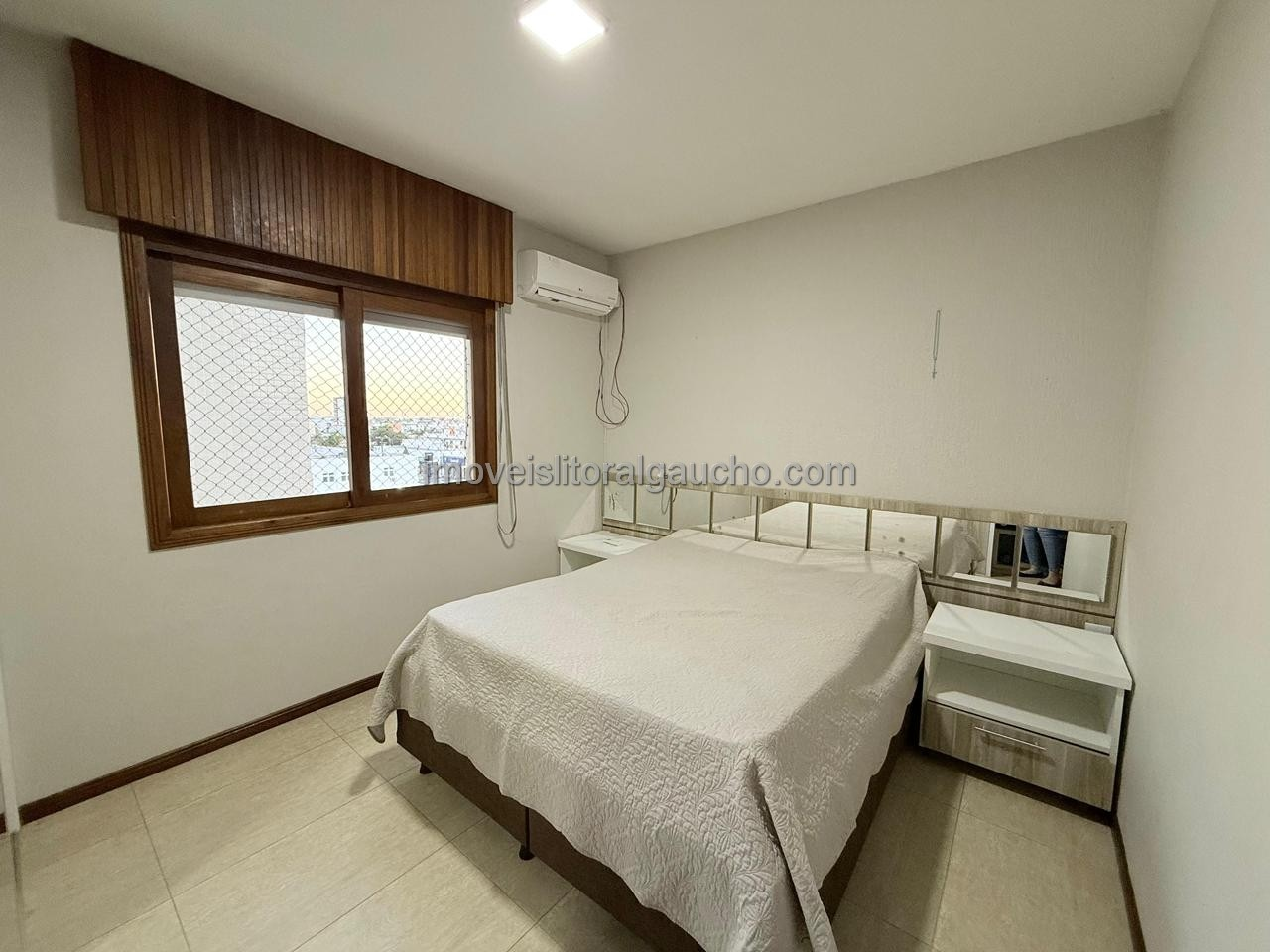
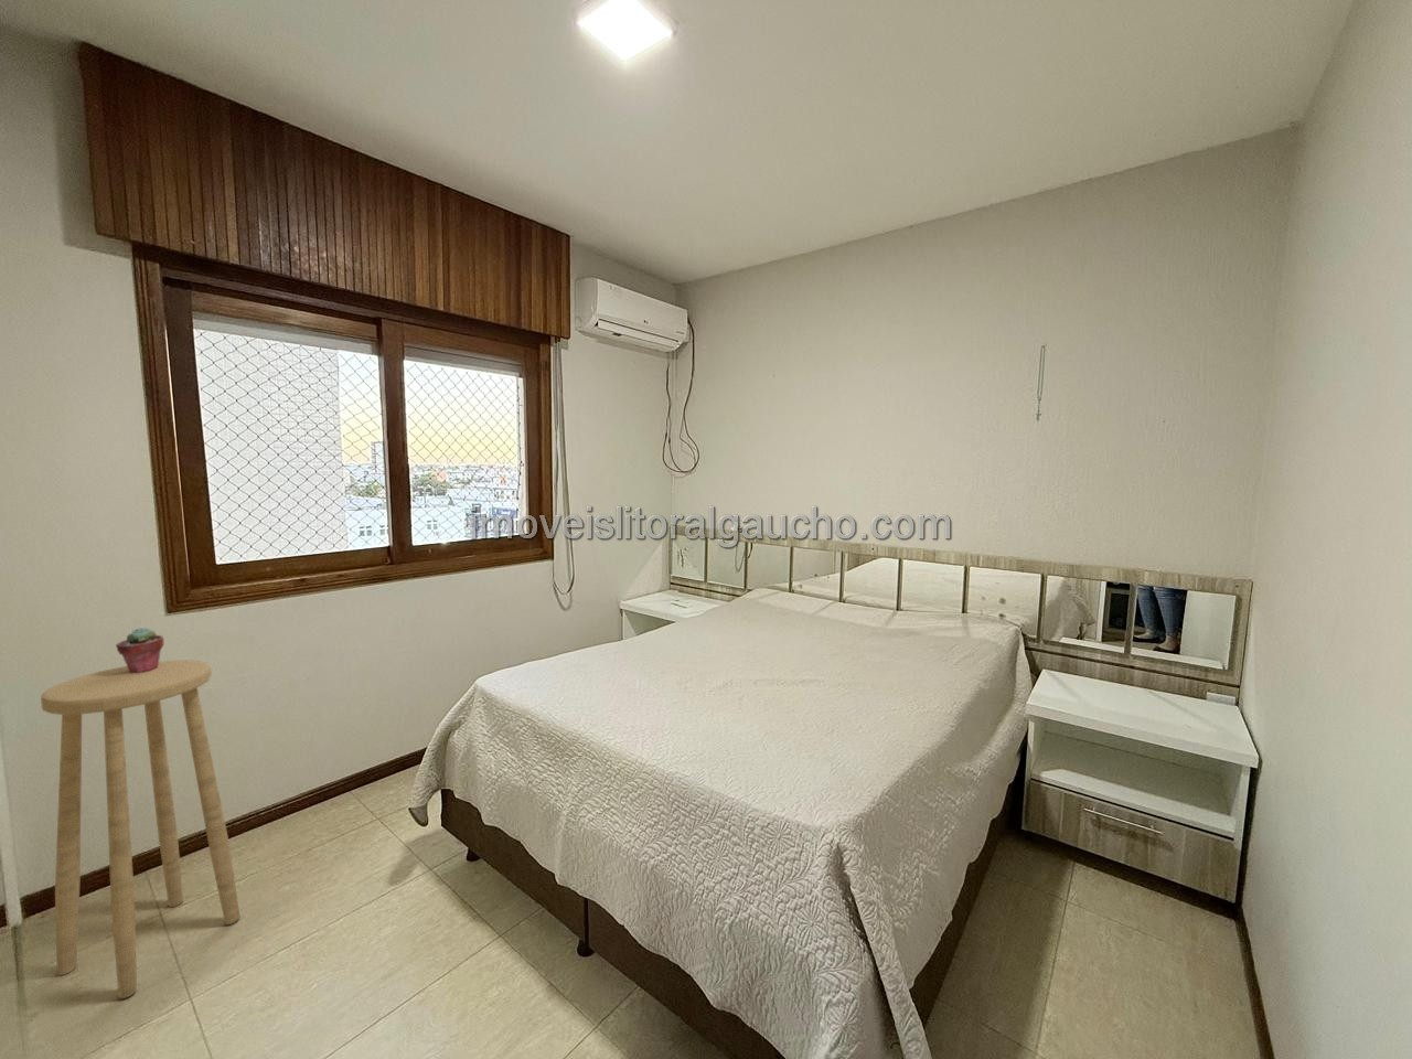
+ potted succulent [115,626,166,673]
+ stool [40,659,240,999]
